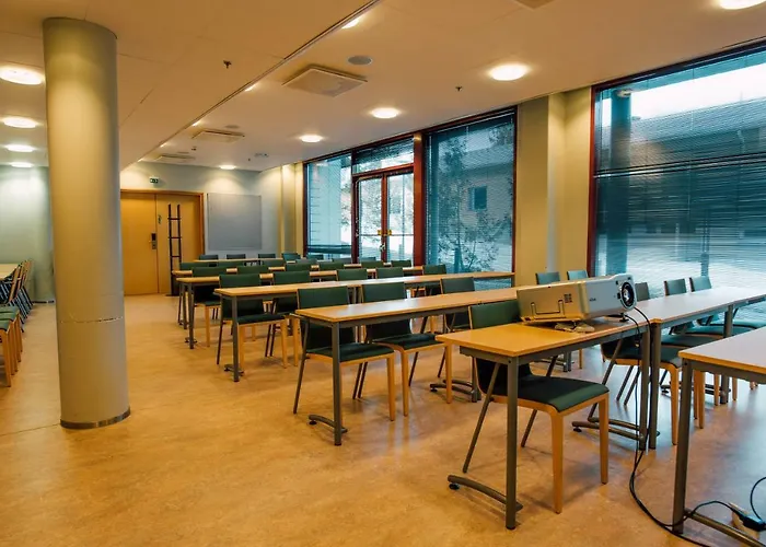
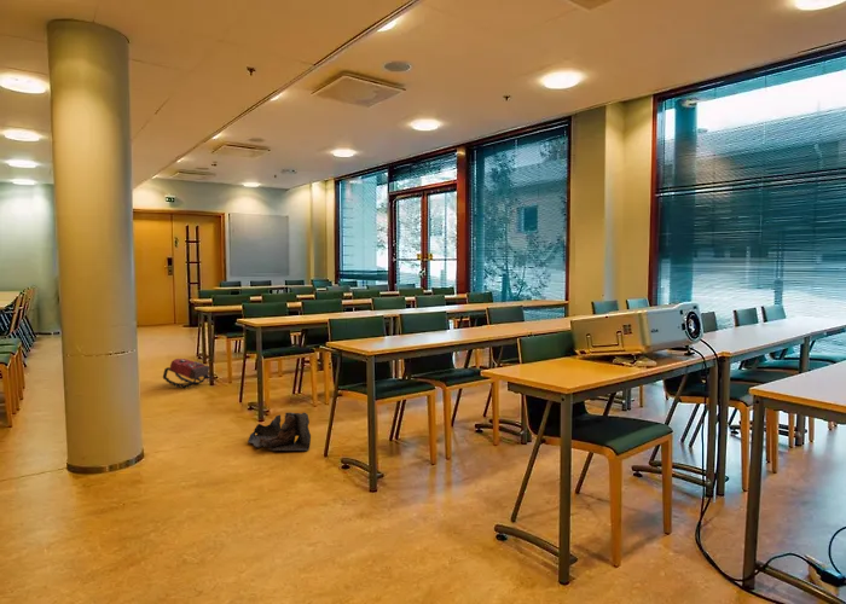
+ backpack [162,358,213,389]
+ bag [247,412,312,452]
